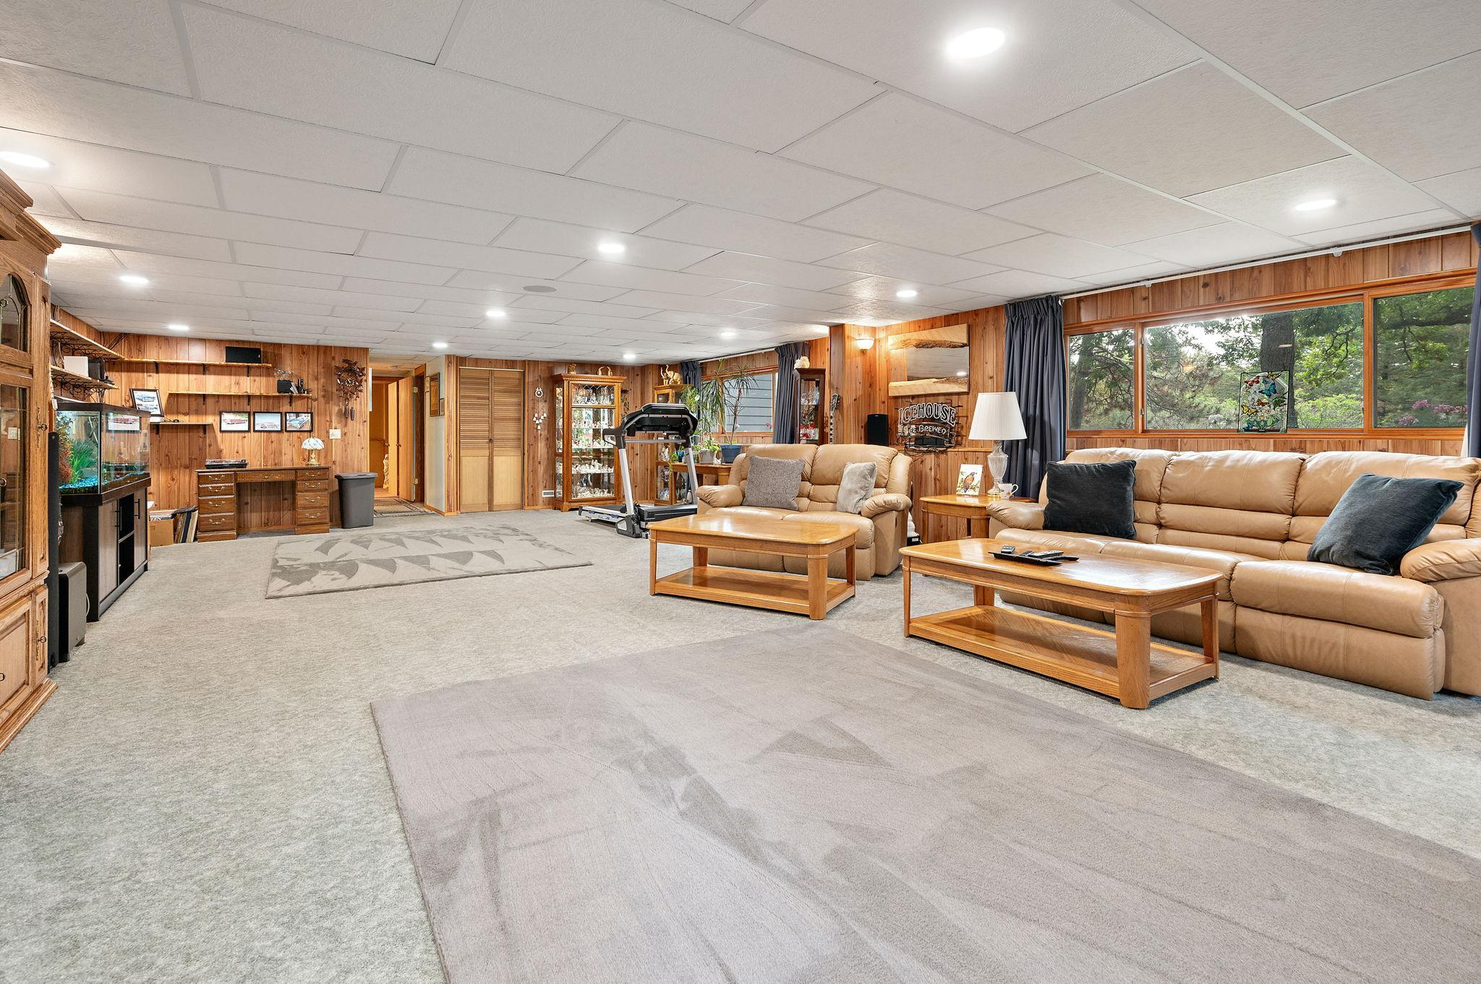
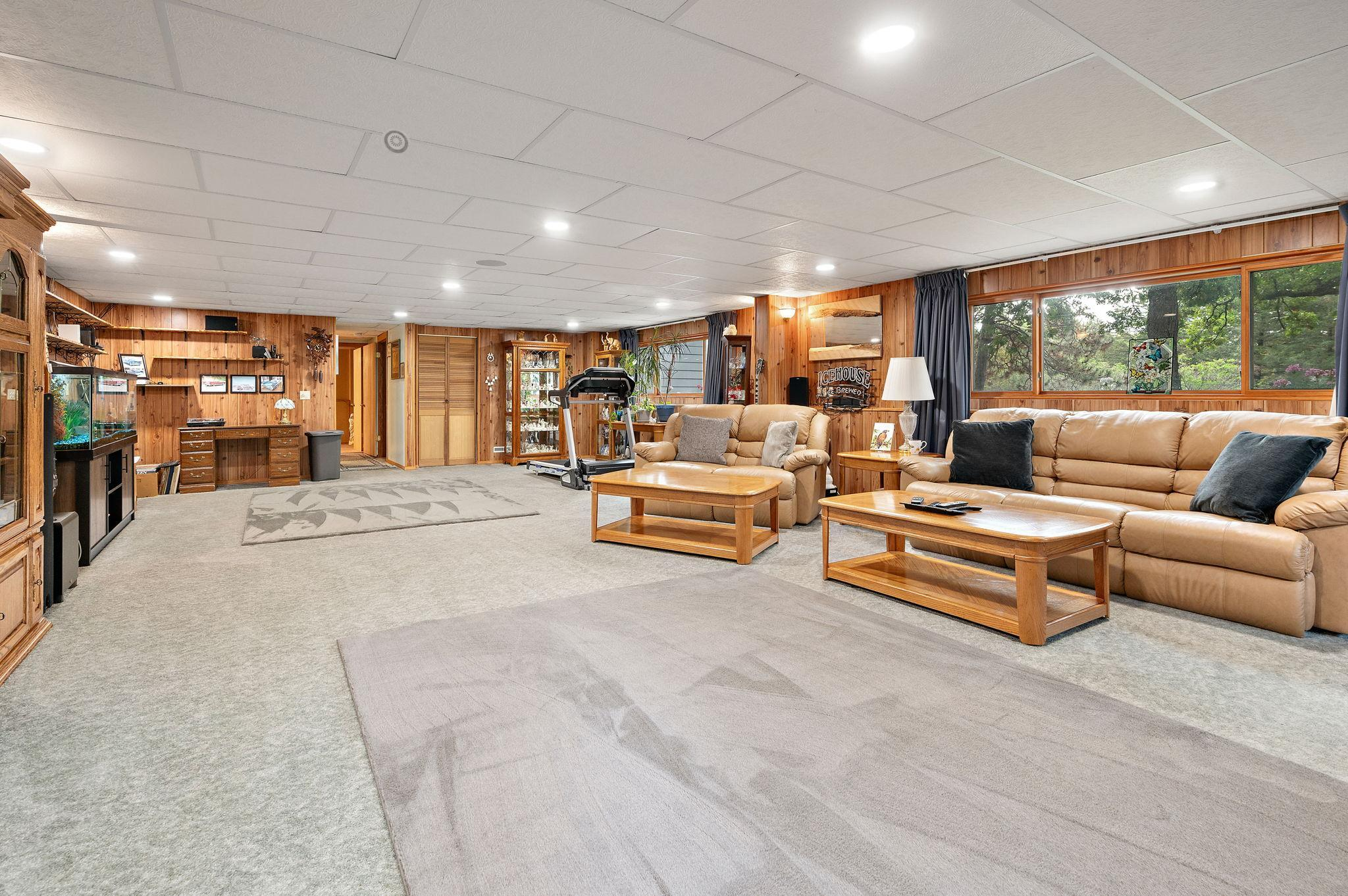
+ smoke detector [380,128,411,157]
